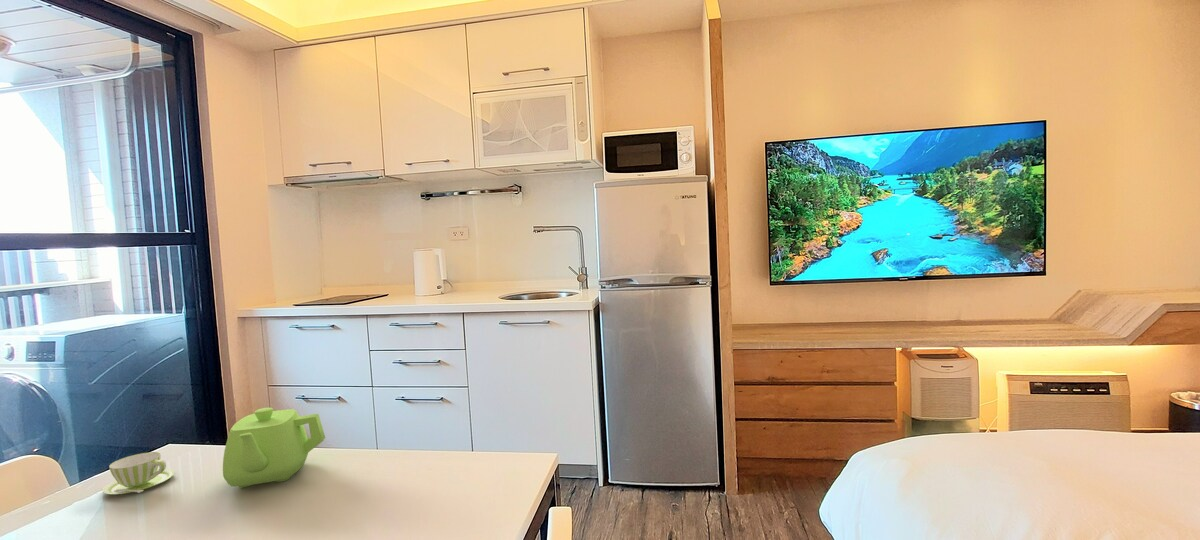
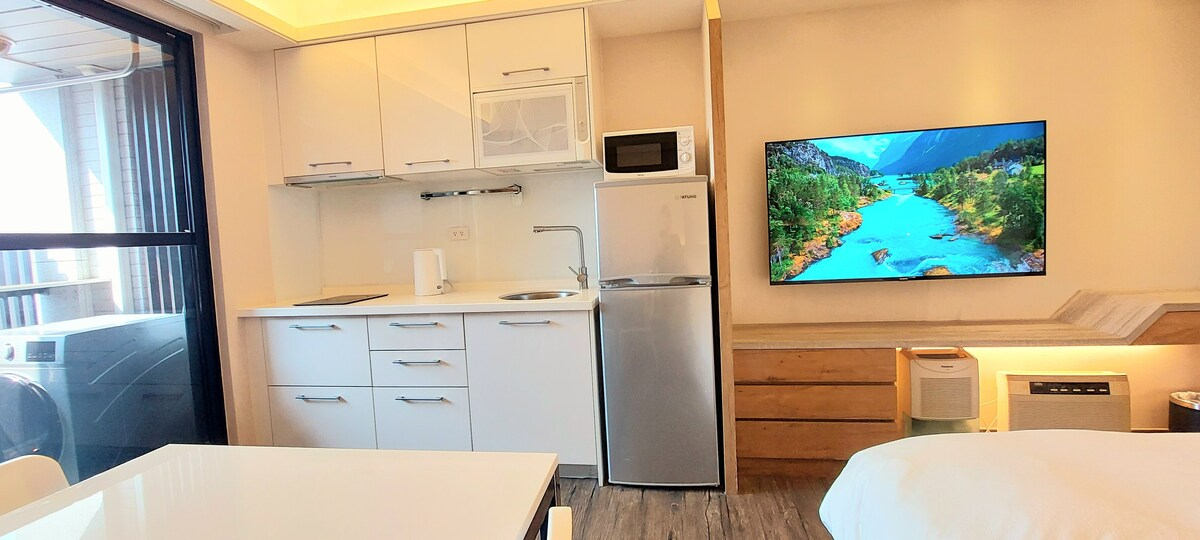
- cup [102,451,175,495]
- teapot [222,407,326,489]
